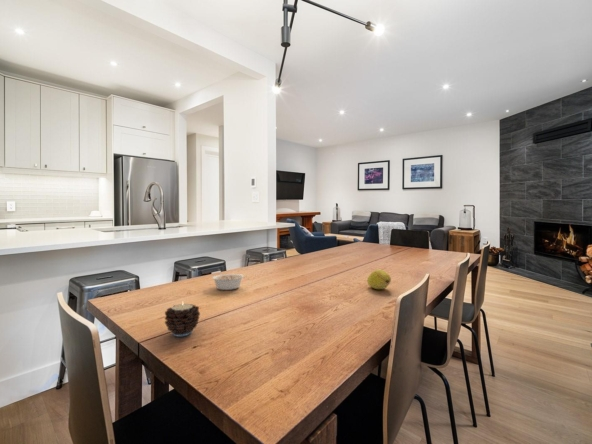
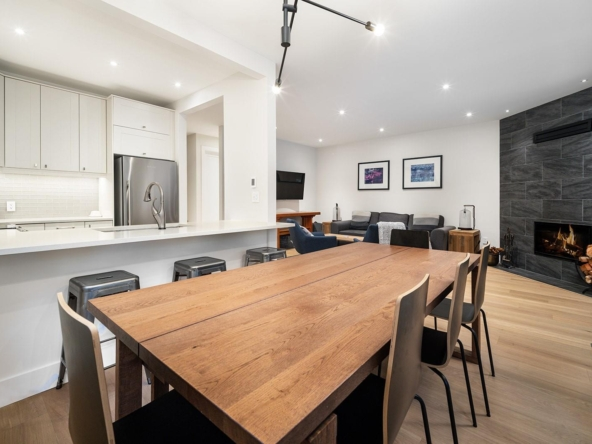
- legume [211,273,246,291]
- candle [164,302,201,338]
- fruit [366,269,392,290]
